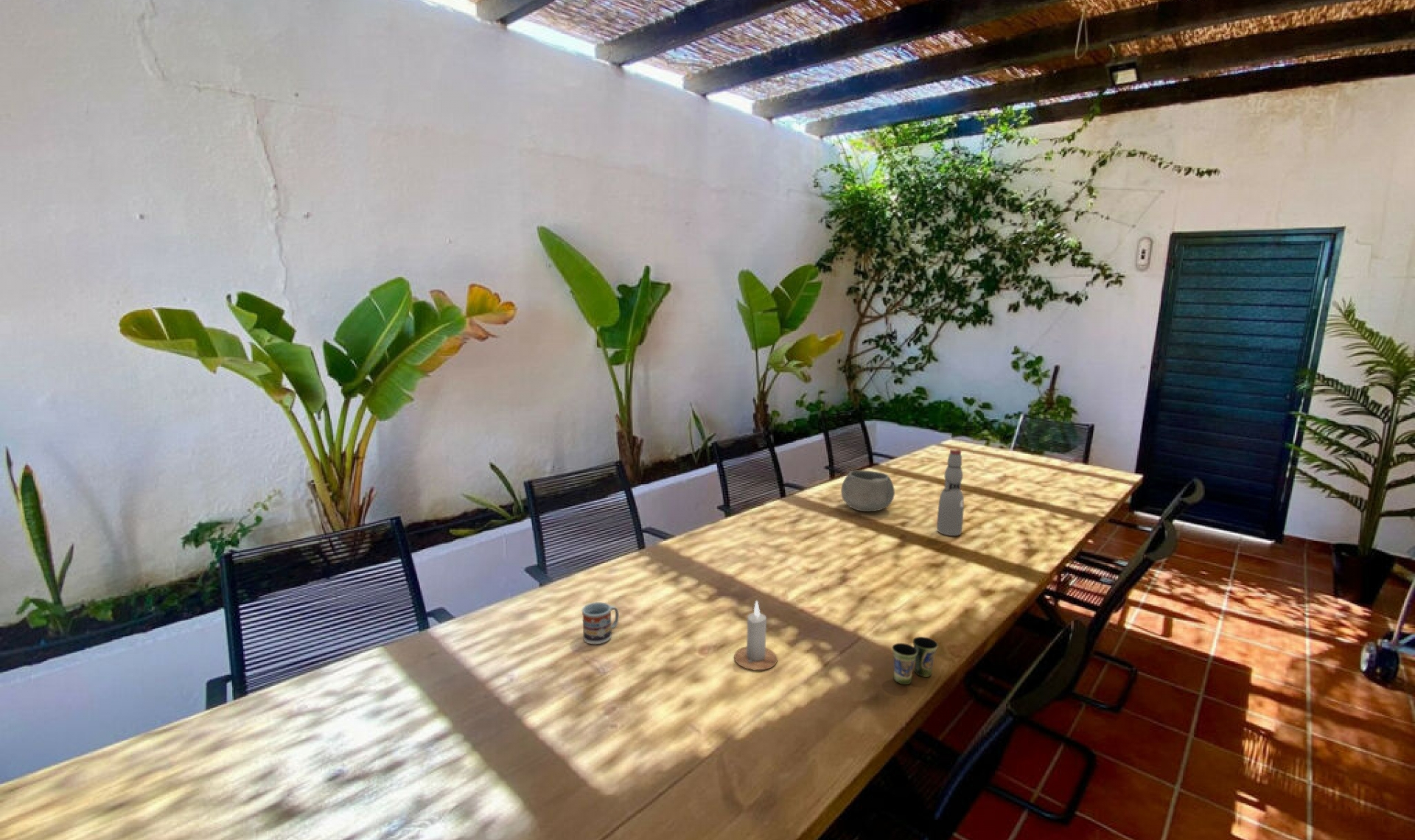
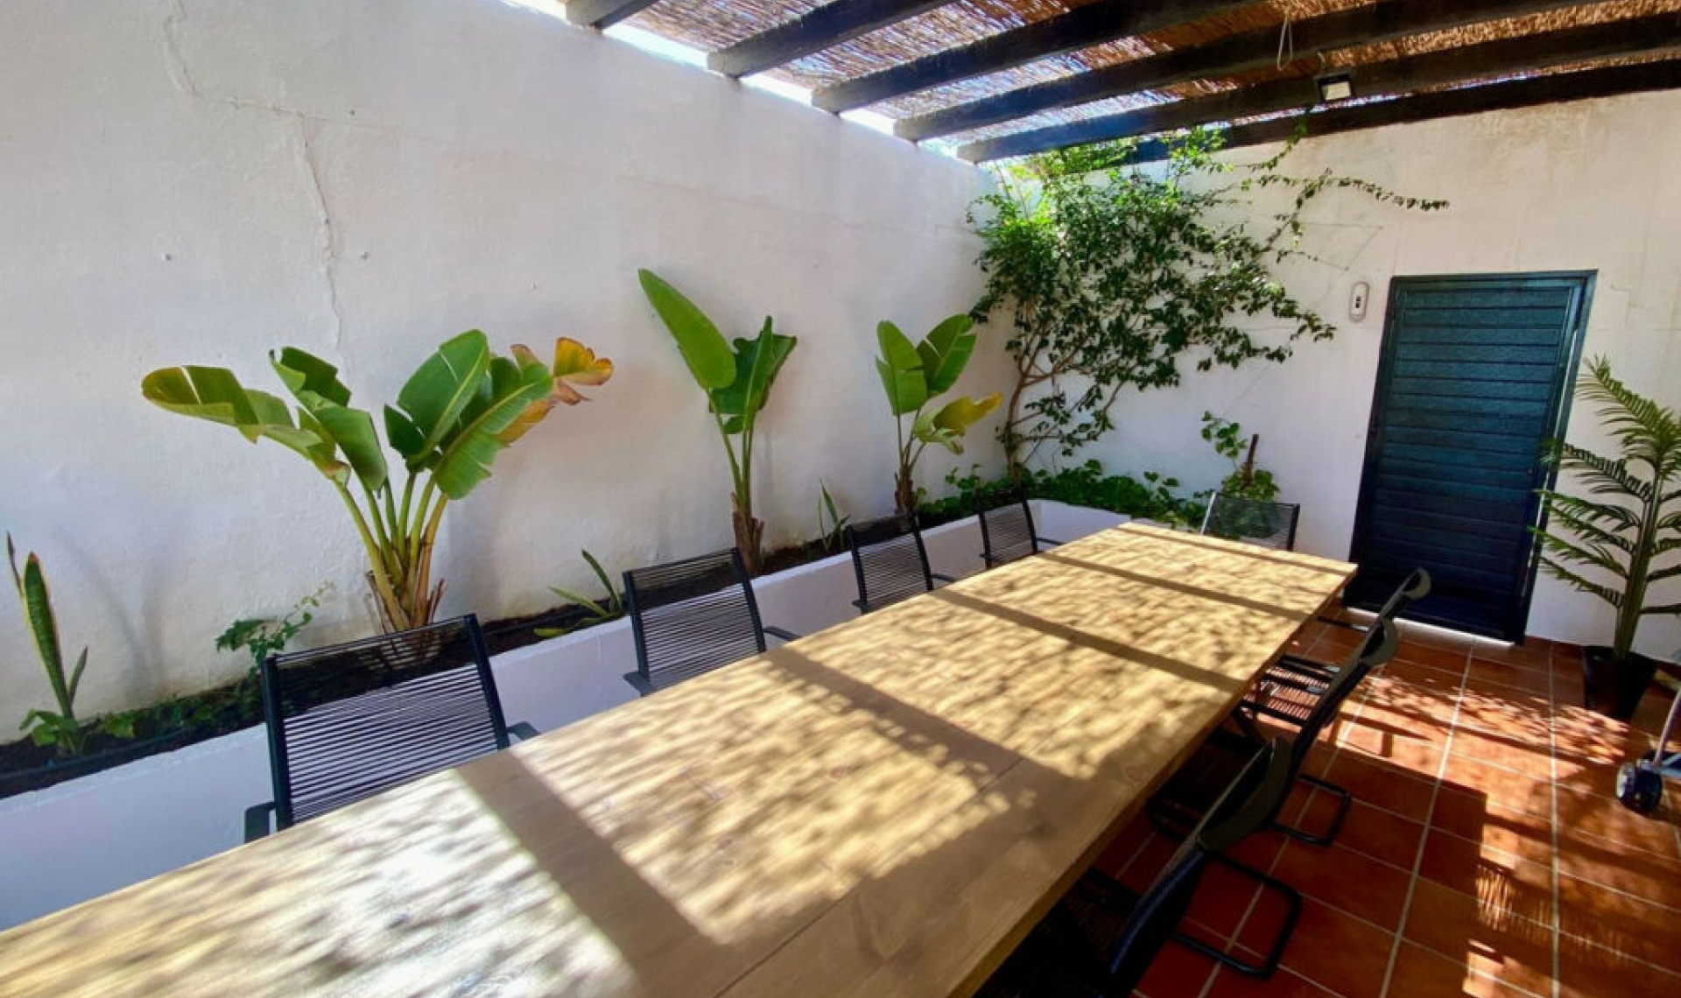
- bowl [840,469,895,512]
- bottle [936,449,965,536]
- cup [581,601,620,645]
- candle [733,600,778,671]
- cup [891,636,939,685]
